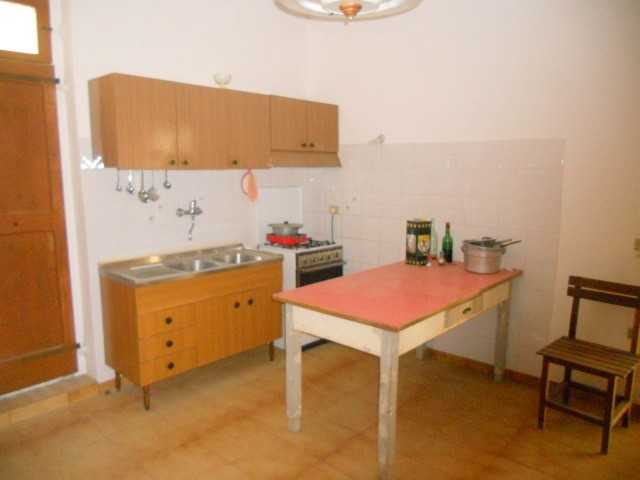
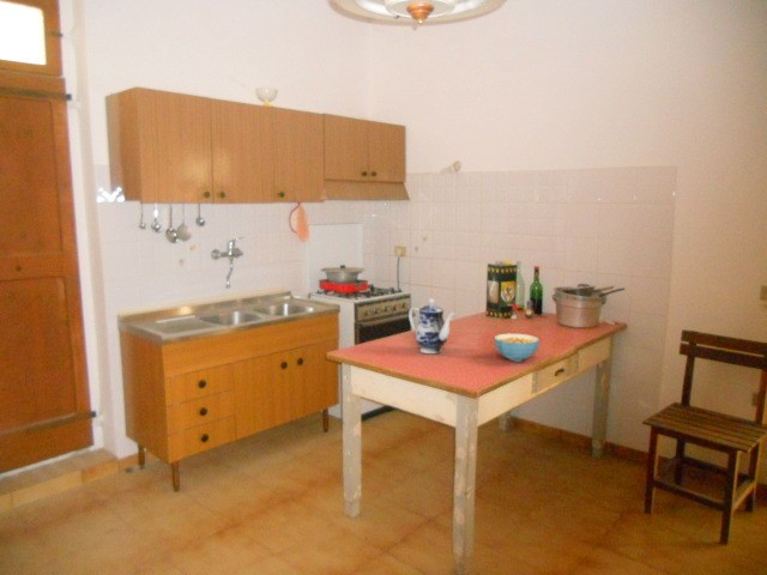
+ teapot [407,297,455,355]
+ cereal bowl [494,333,540,363]
